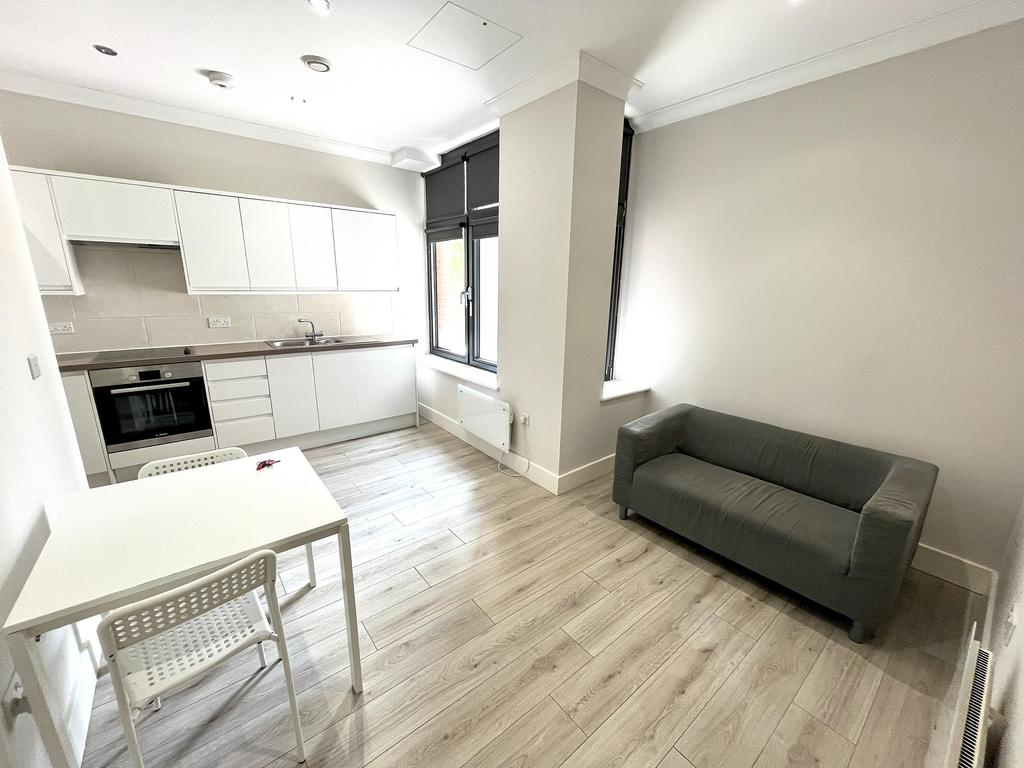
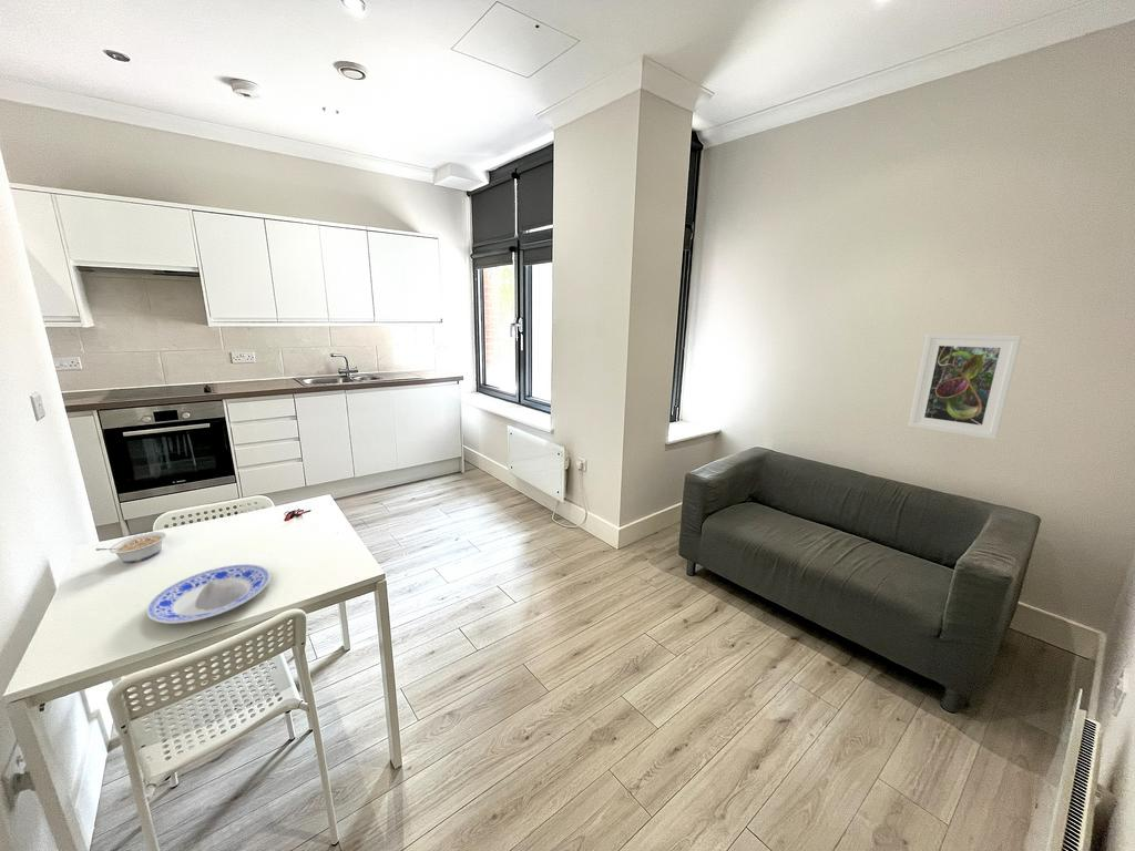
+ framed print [908,332,1023,441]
+ plate [145,563,272,625]
+ legume [95,531,167,564]
